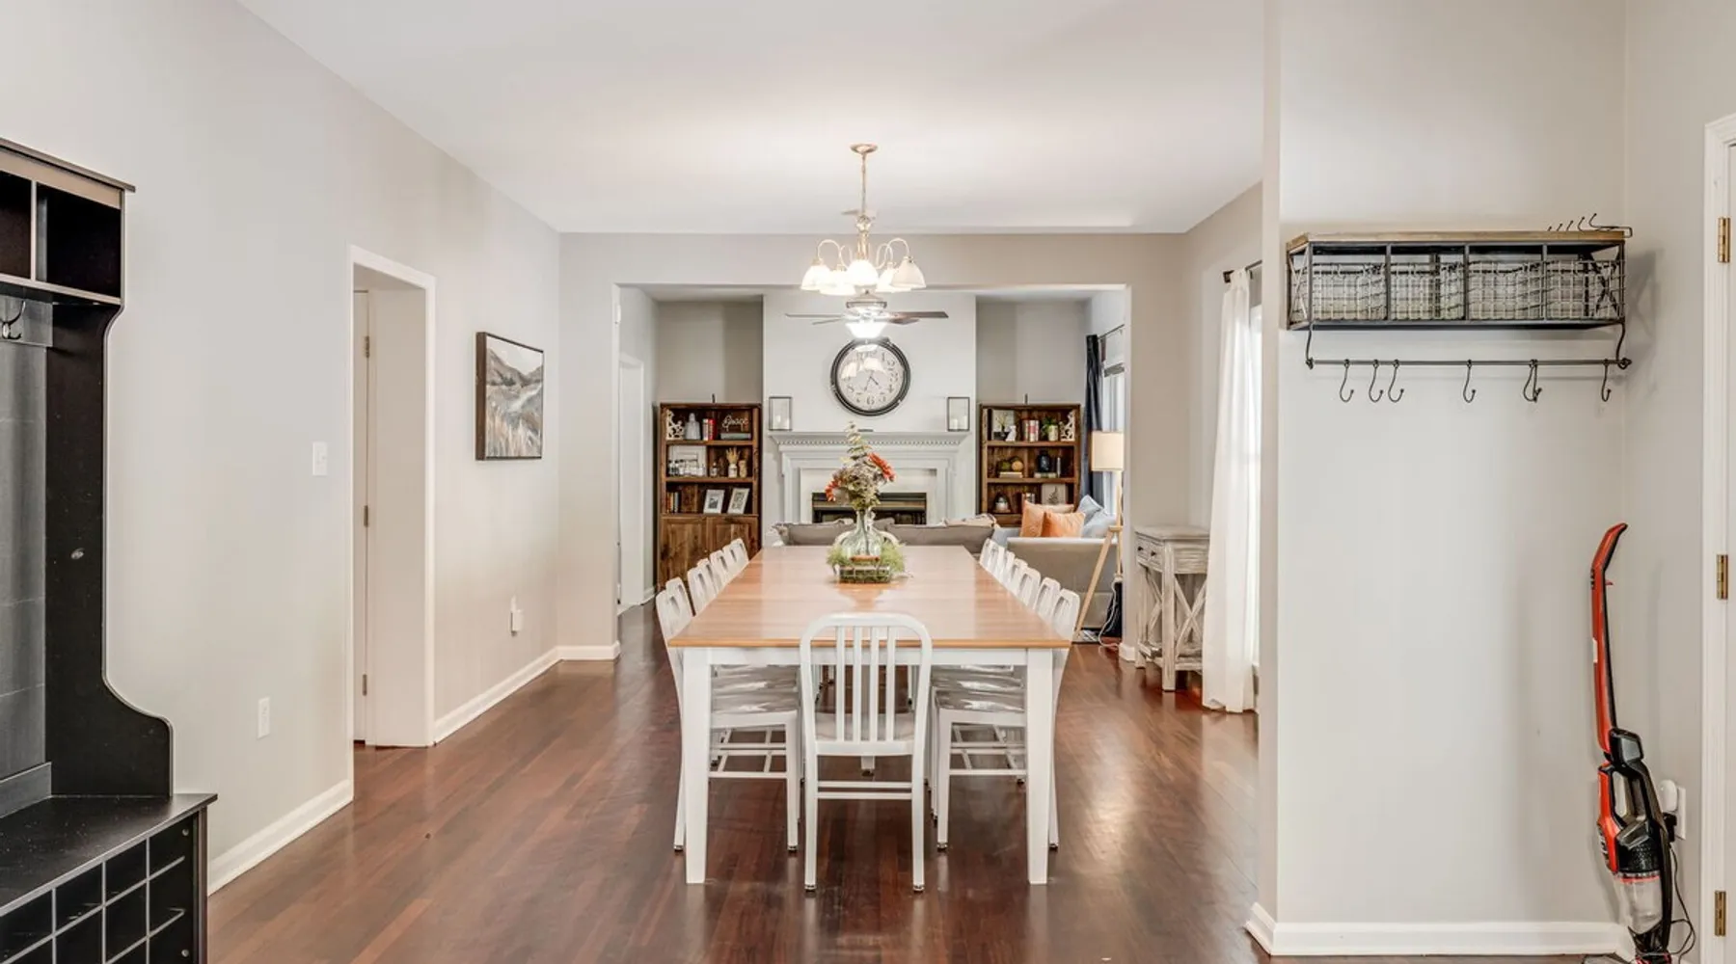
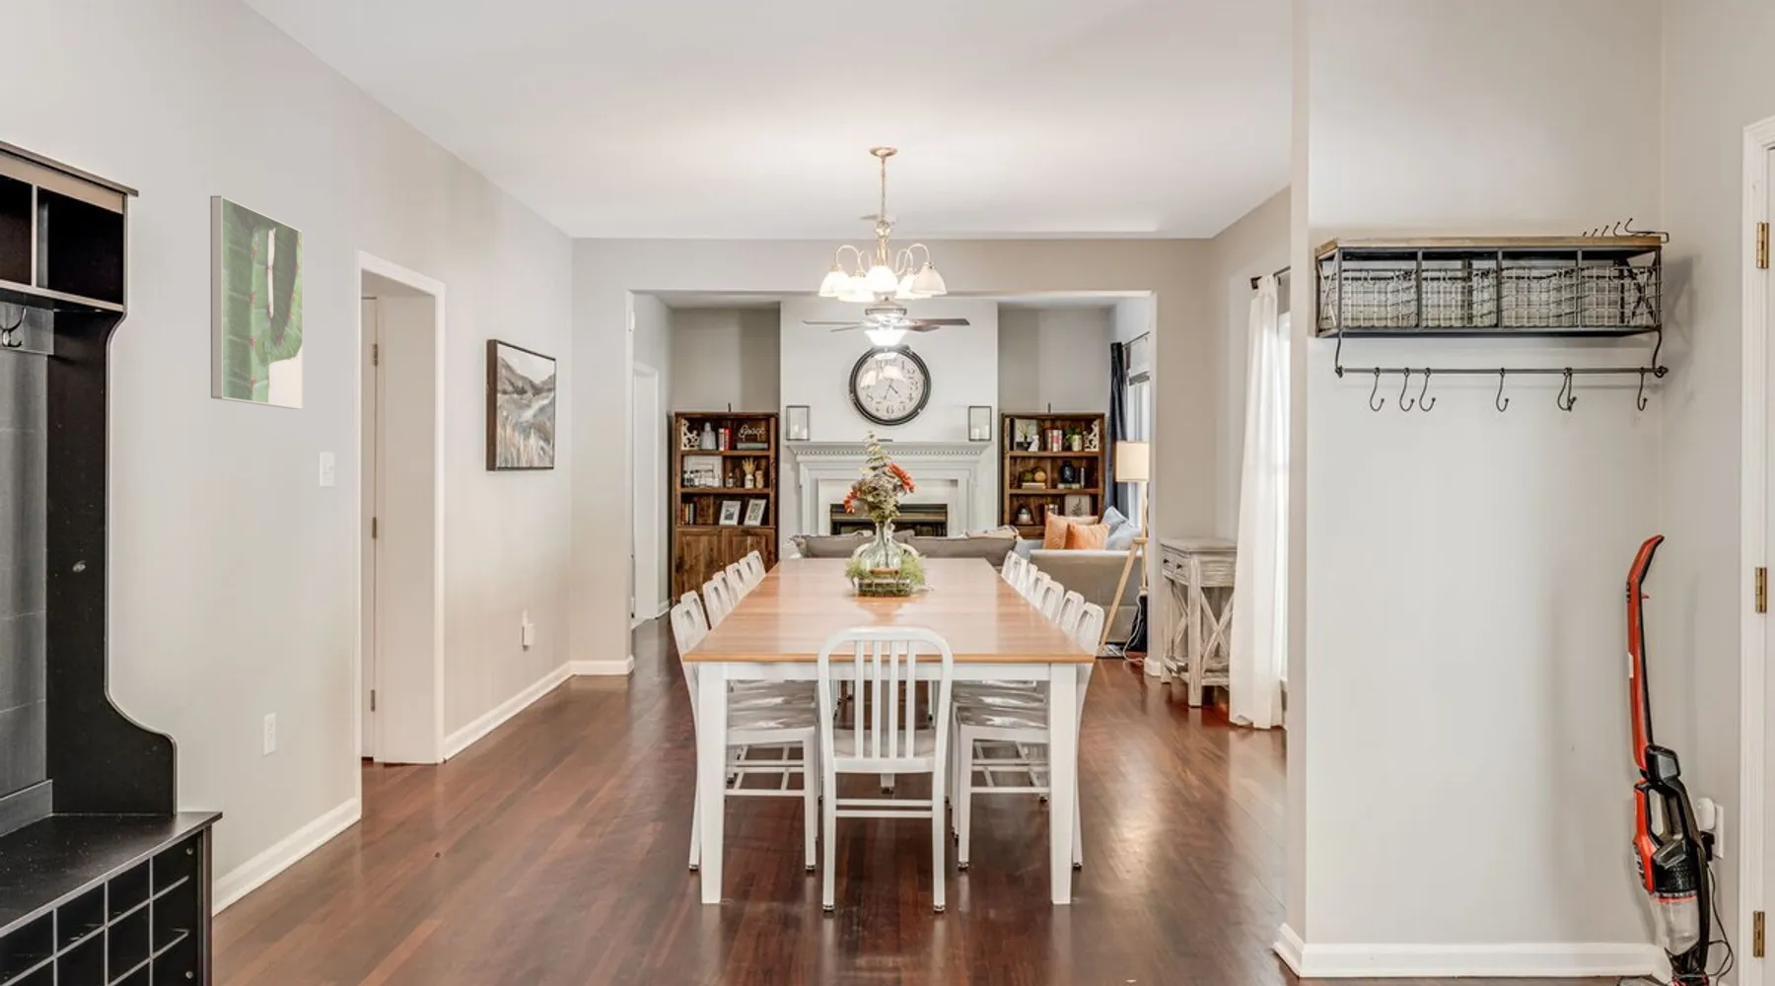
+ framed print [209,195,304,410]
